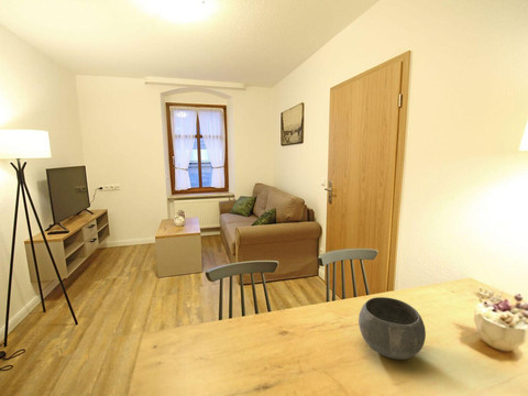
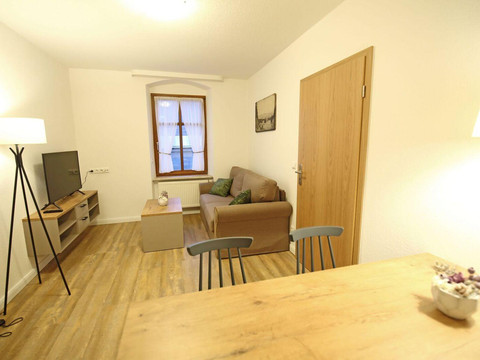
- bowl [358,296,427,361]
